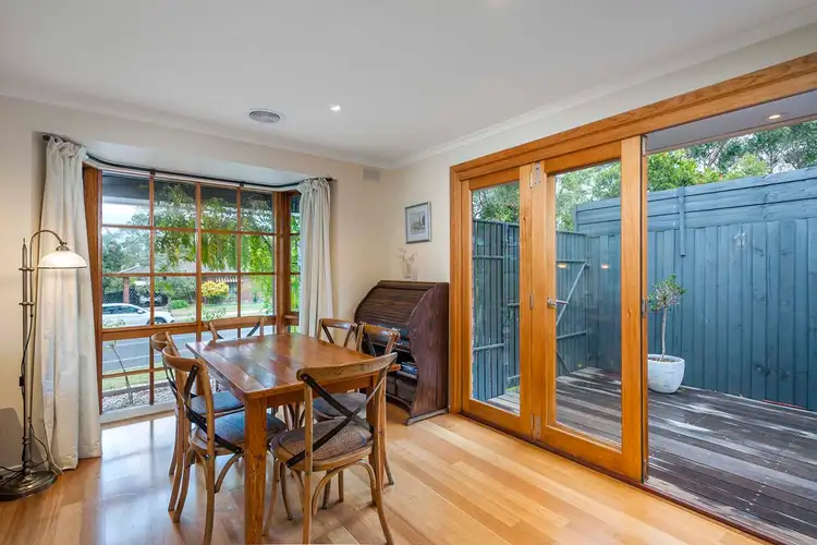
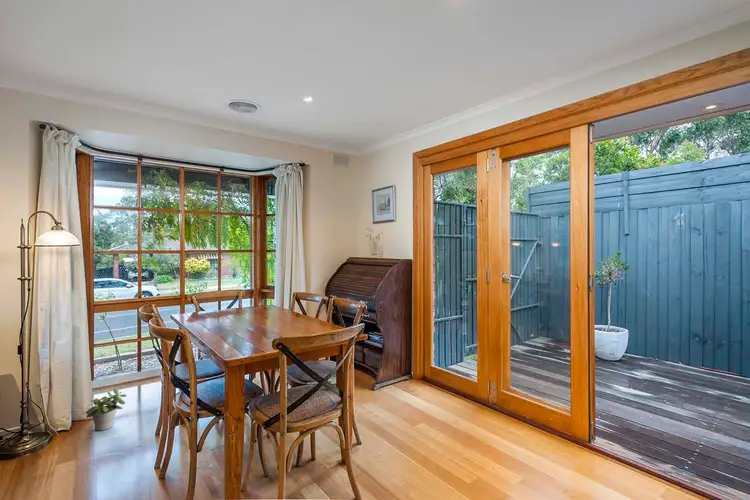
+ potted plant [85,388,128,432]
